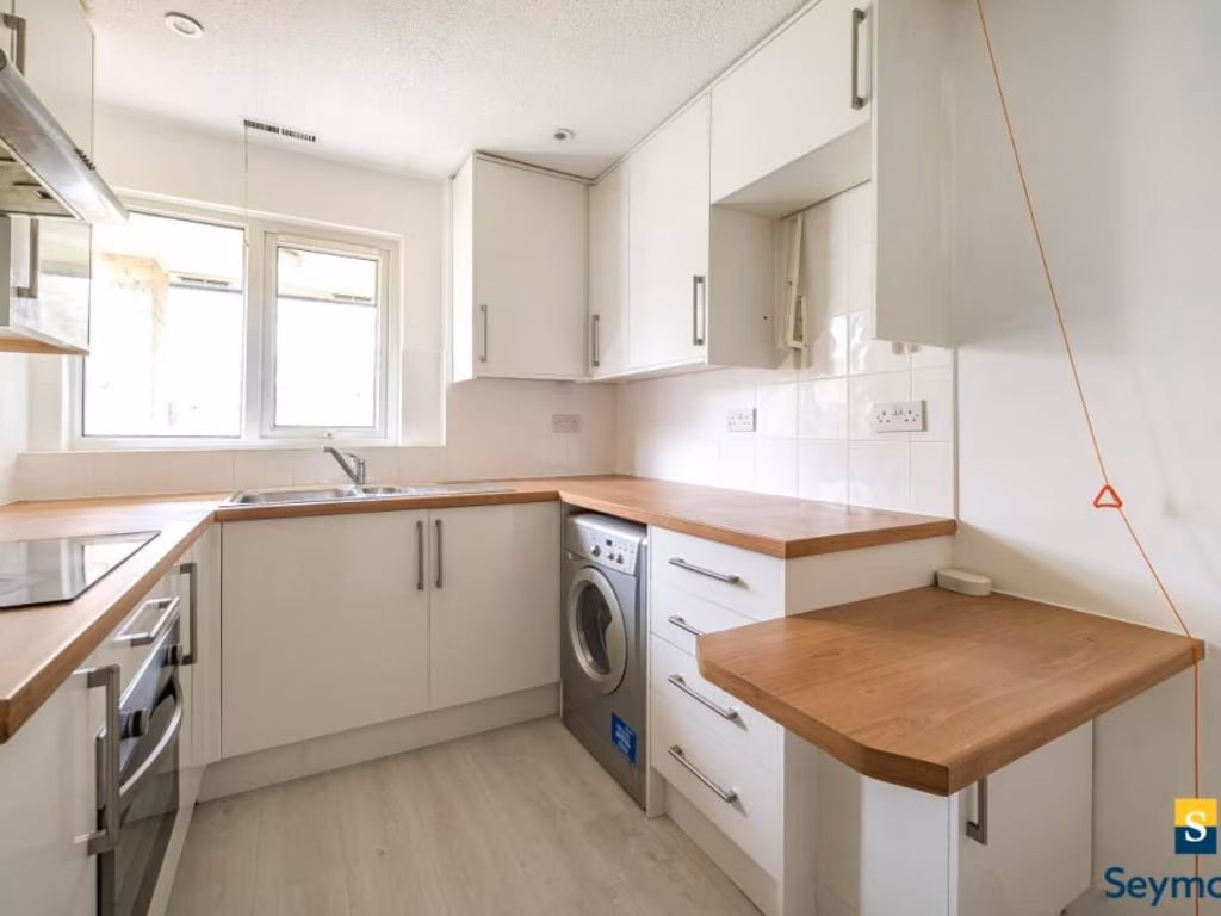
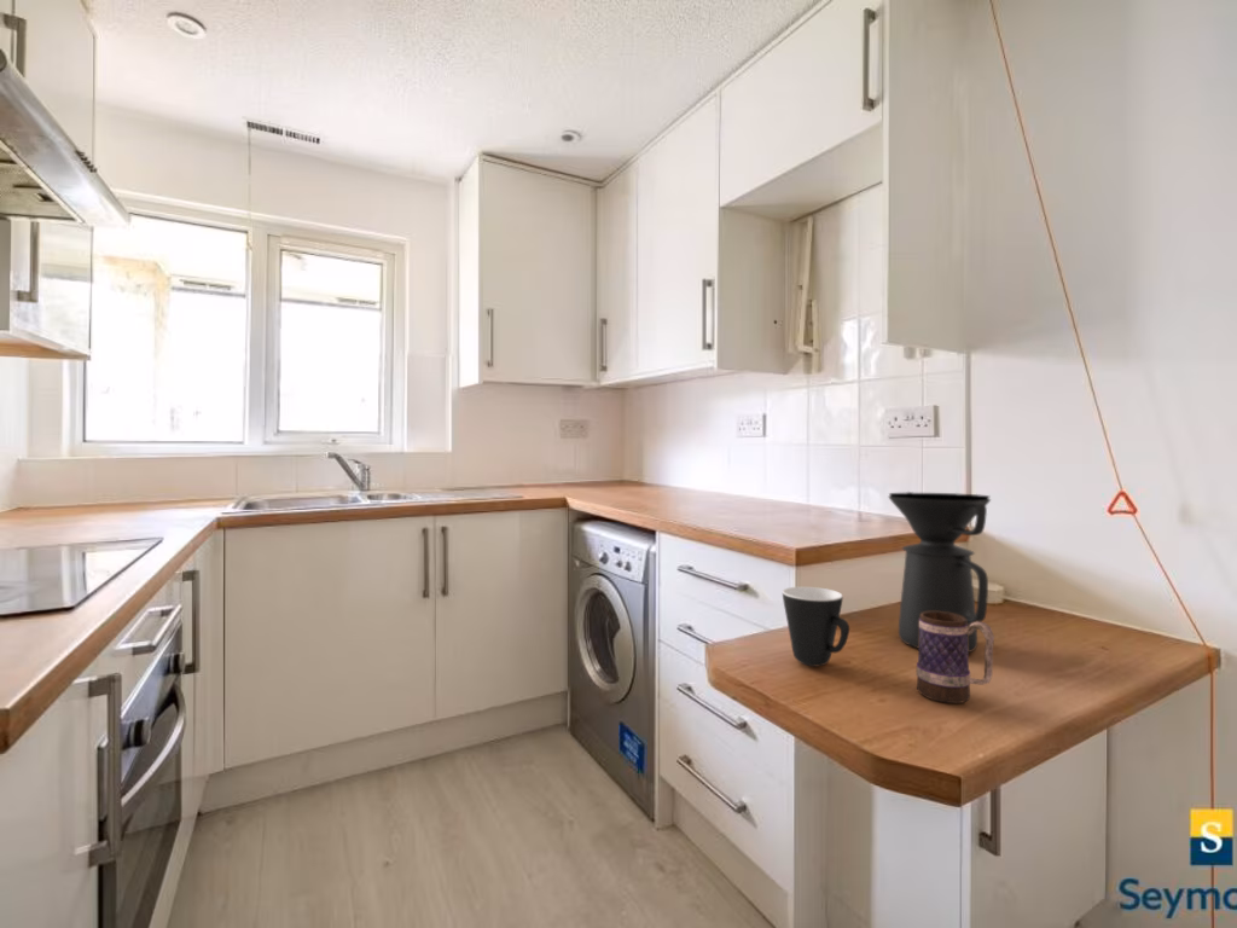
+ coffee maker [887,491,992,654]
+ mug [916,611,995,704]
+ mug [782,586,850,667]
